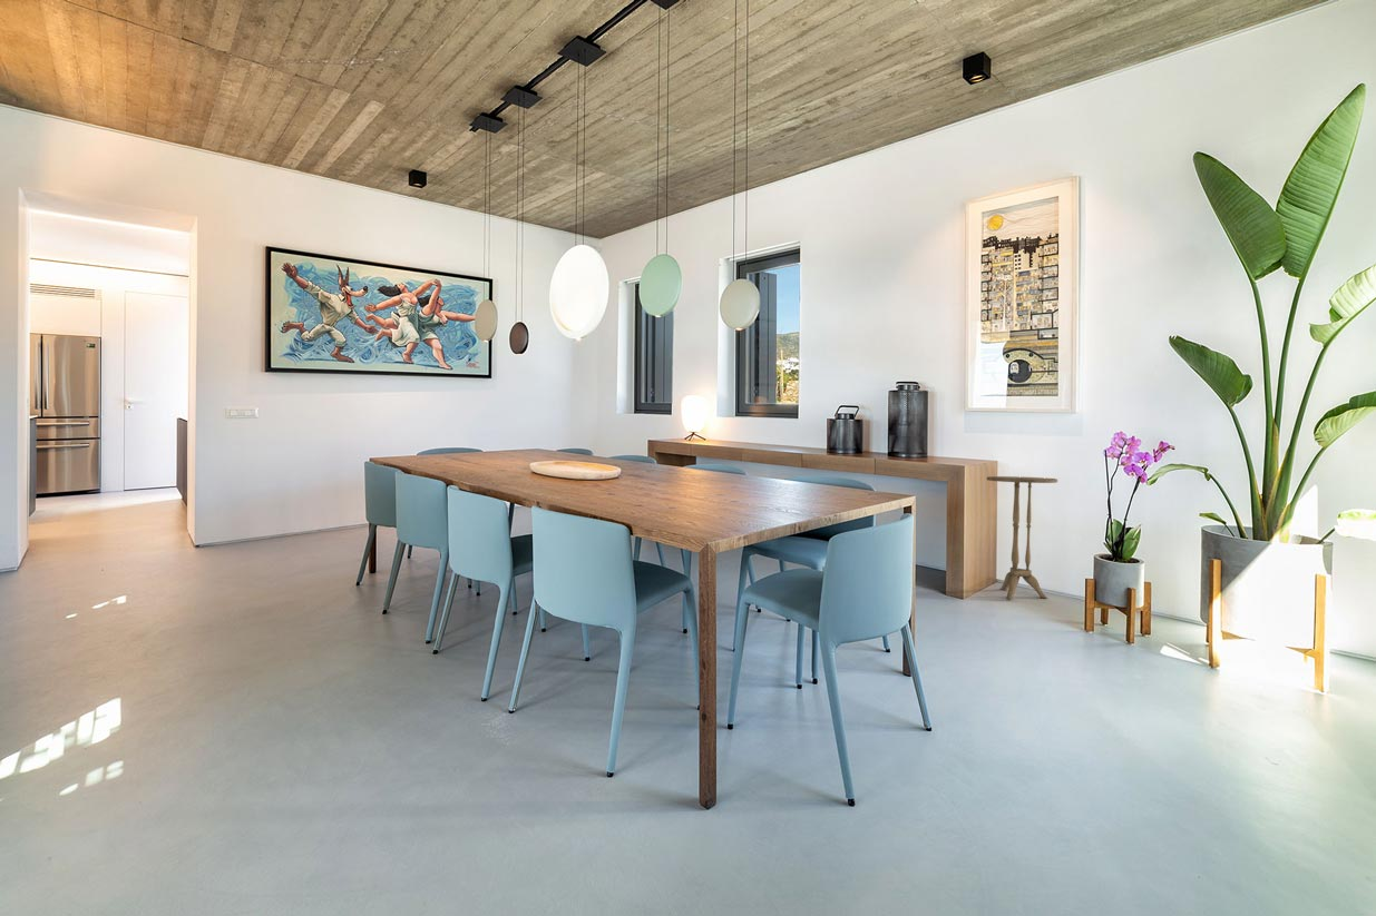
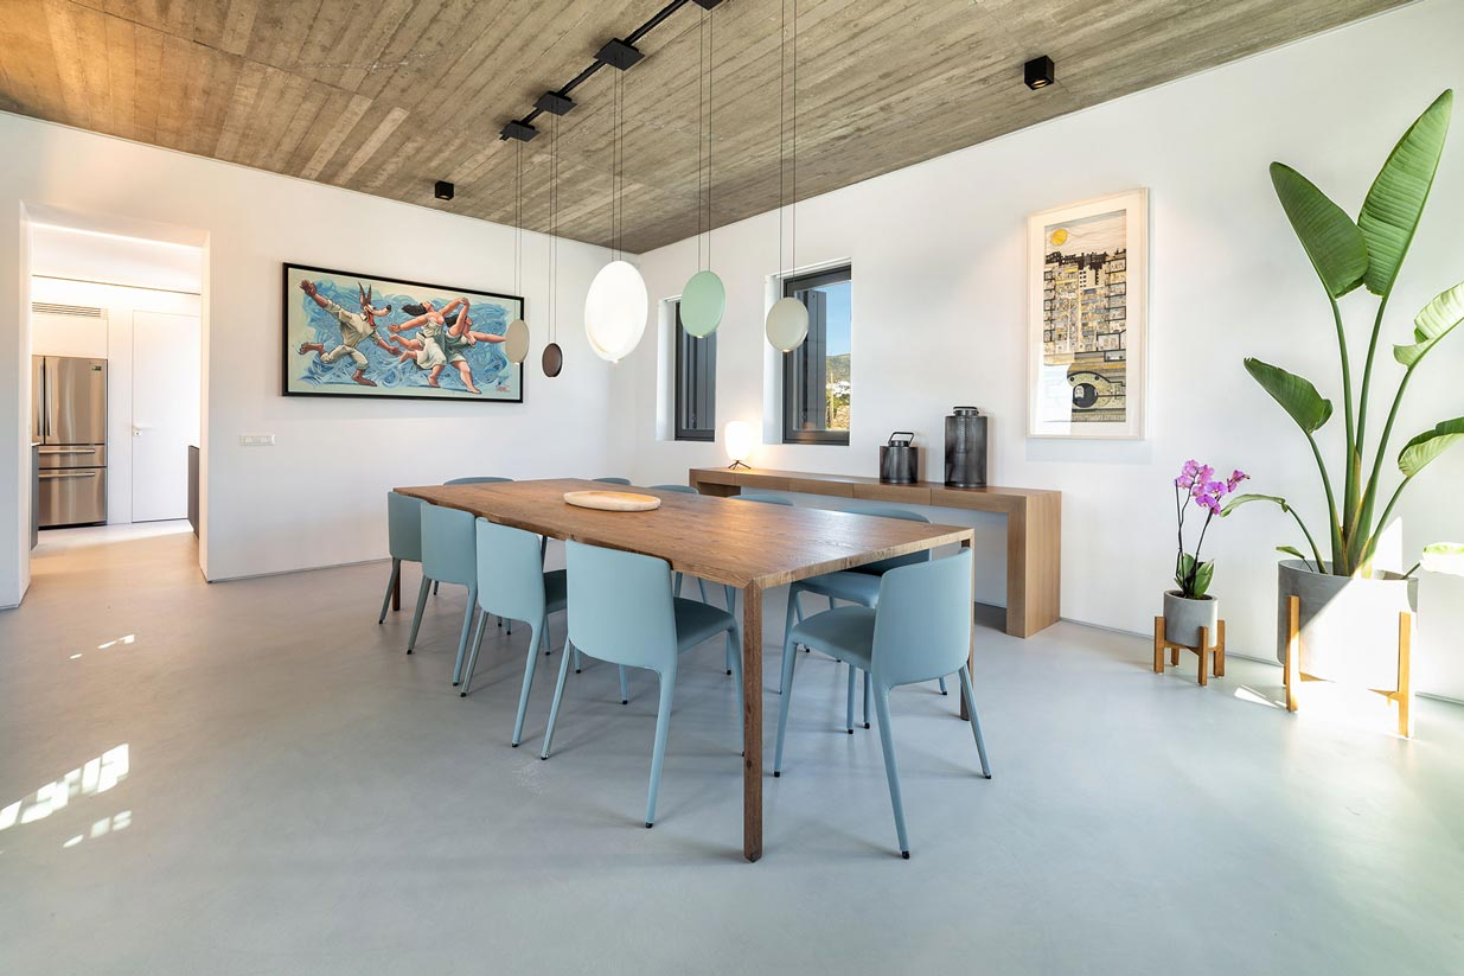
- side table [986,475,1058,601]
